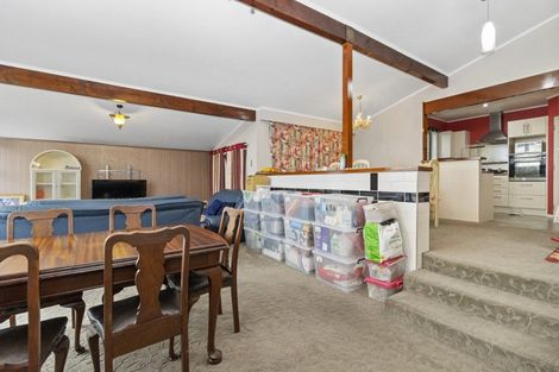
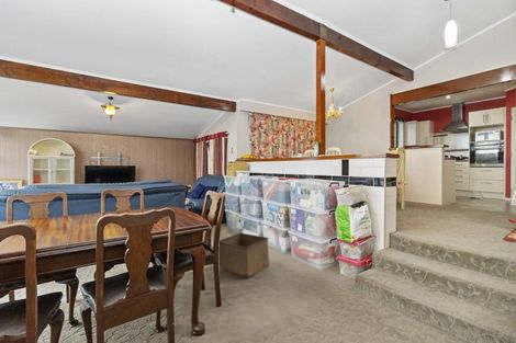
+ storage bin [217,232,270,279]
